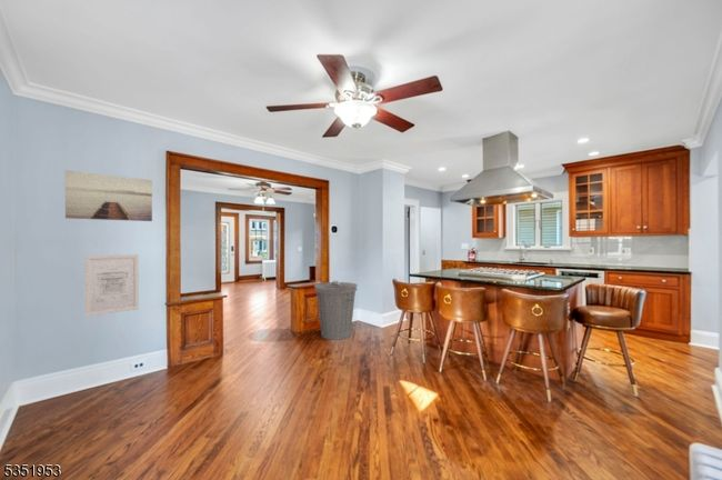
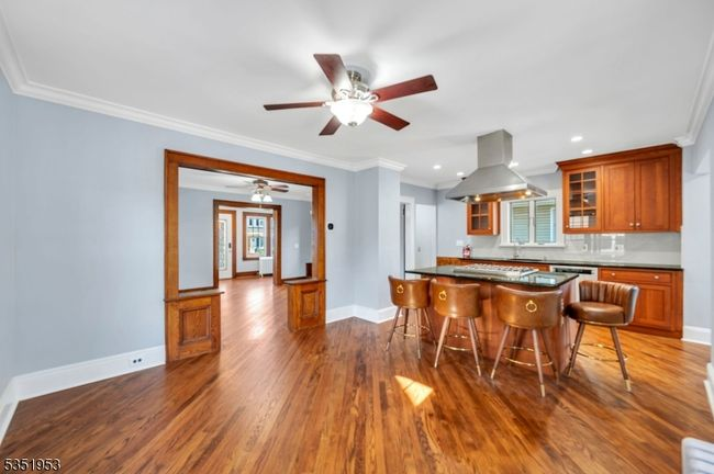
- wall art [84,253,140,318]
- trash can [313,280,359,341]
- wall art [64,169,153,222]
